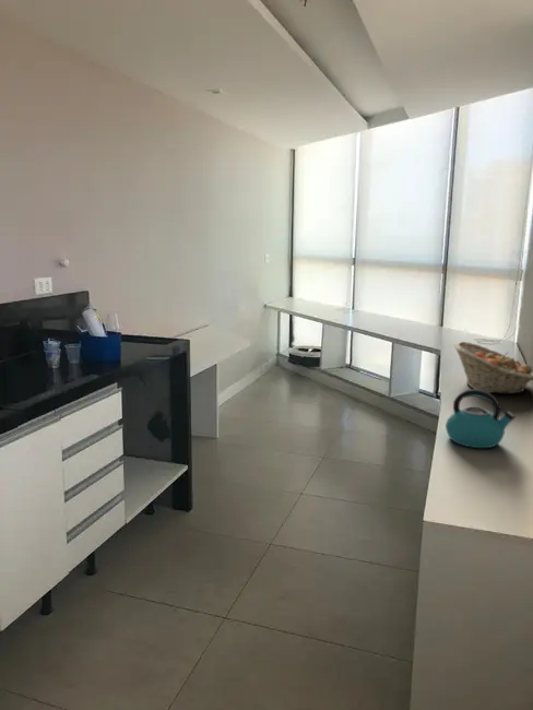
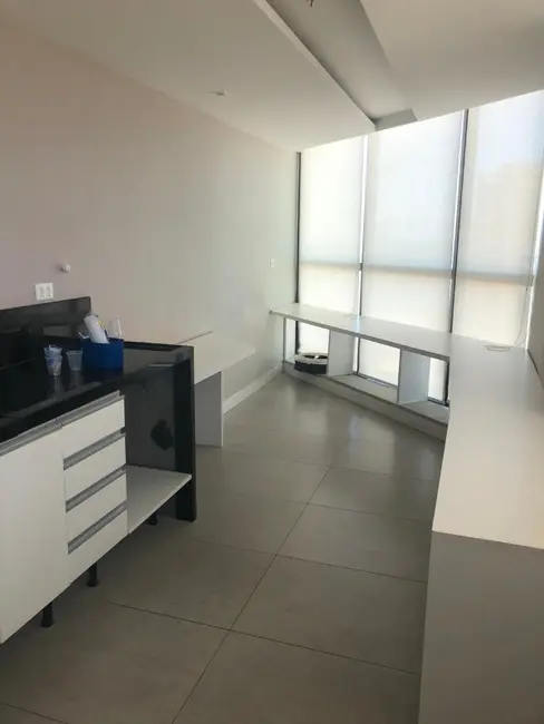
- fruit basket [453,341,533,395]
- kettle [445,388,516,449]
